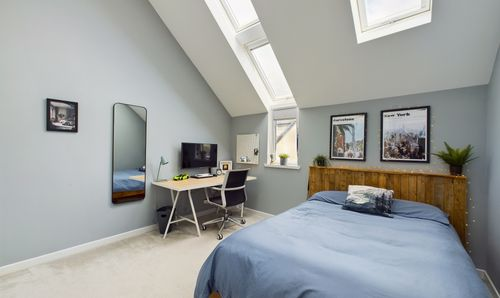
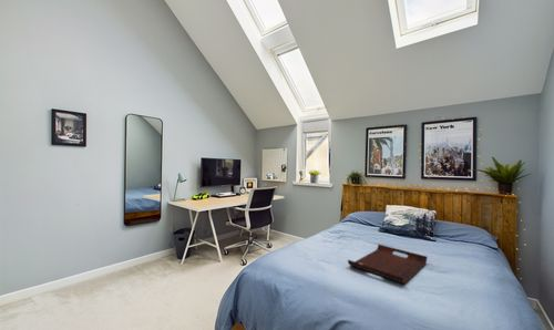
+ serving tray [347,244,429,285]
